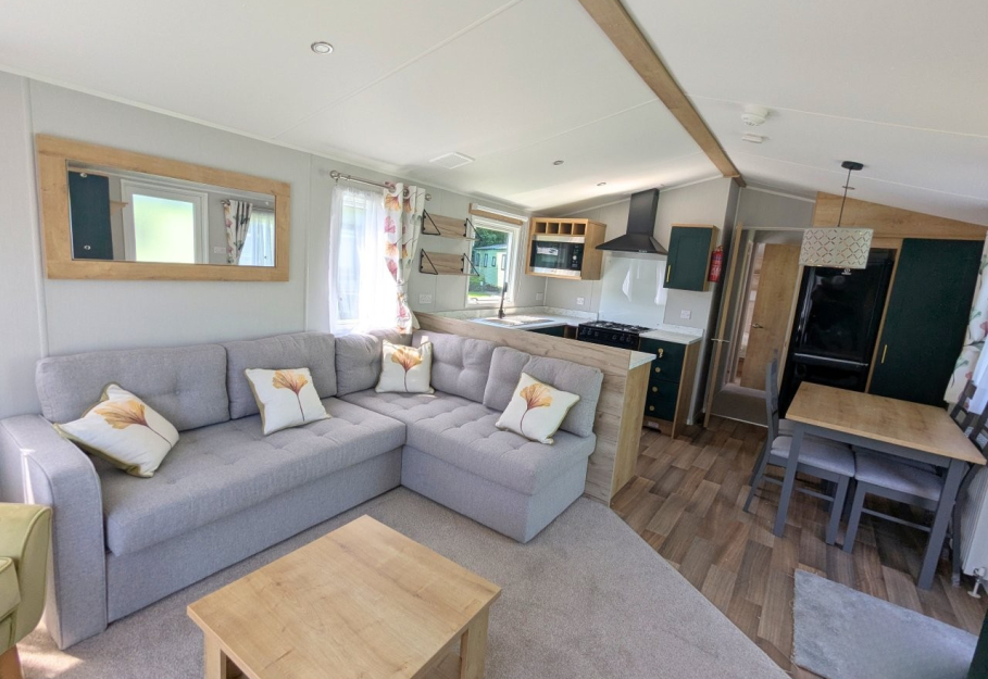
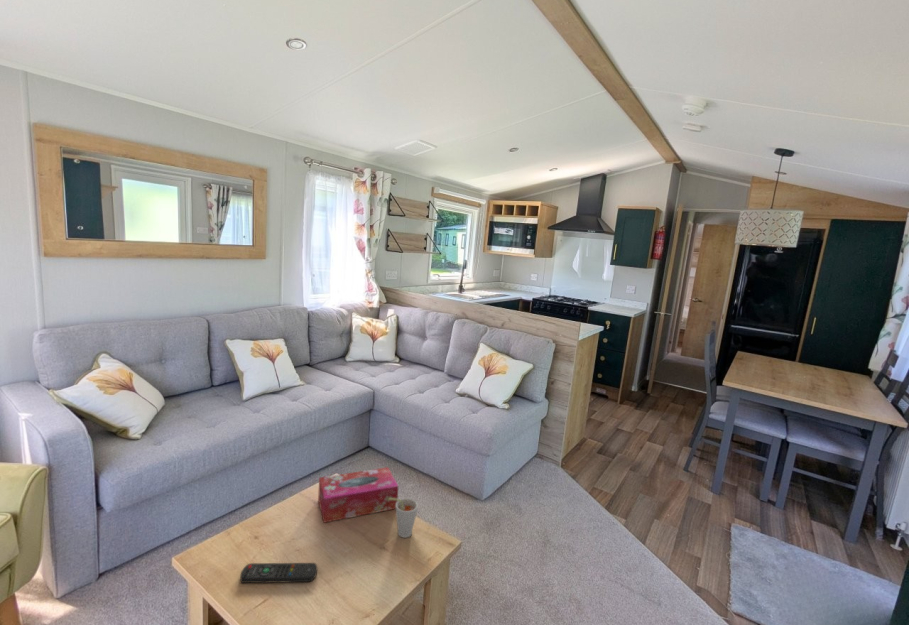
+ cup [389,497,419,539]
+ tissue box [317,466,399,524]
+ remote control [239,562,318,584]
